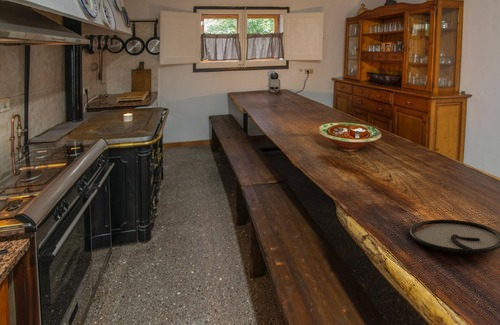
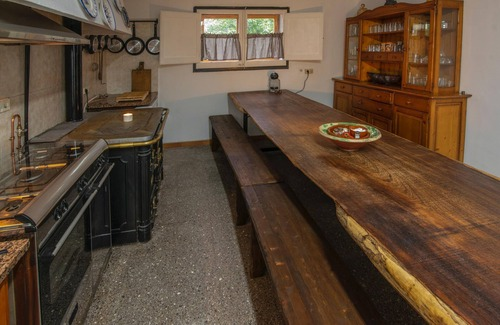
- plate [409,219,500,255]
